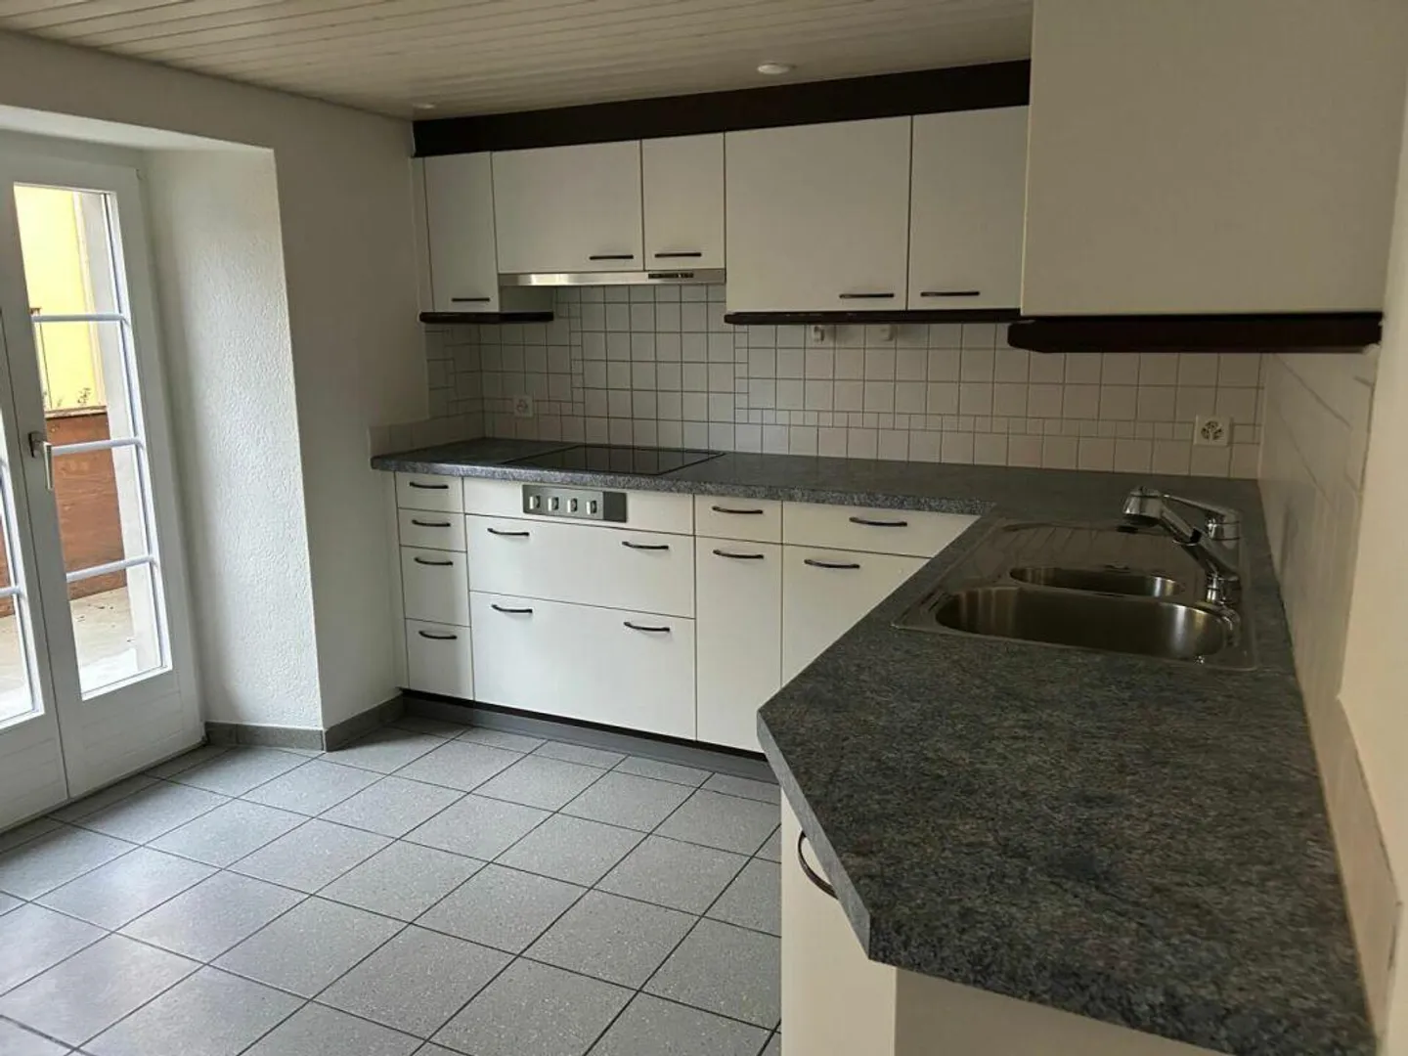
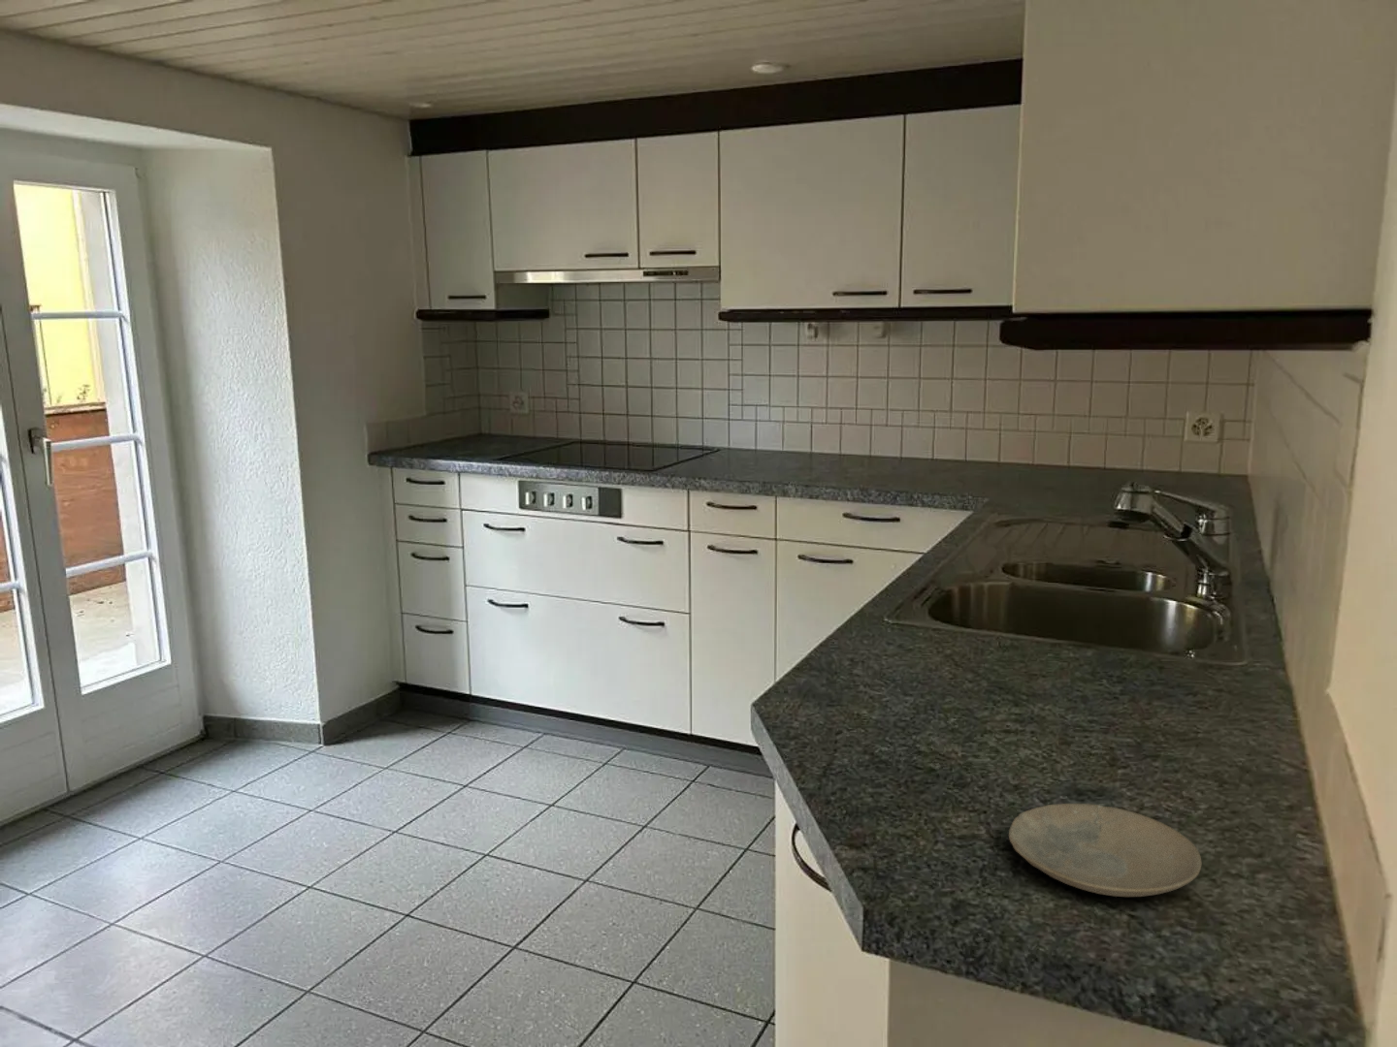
+ plate [1008,803,1202,897]
